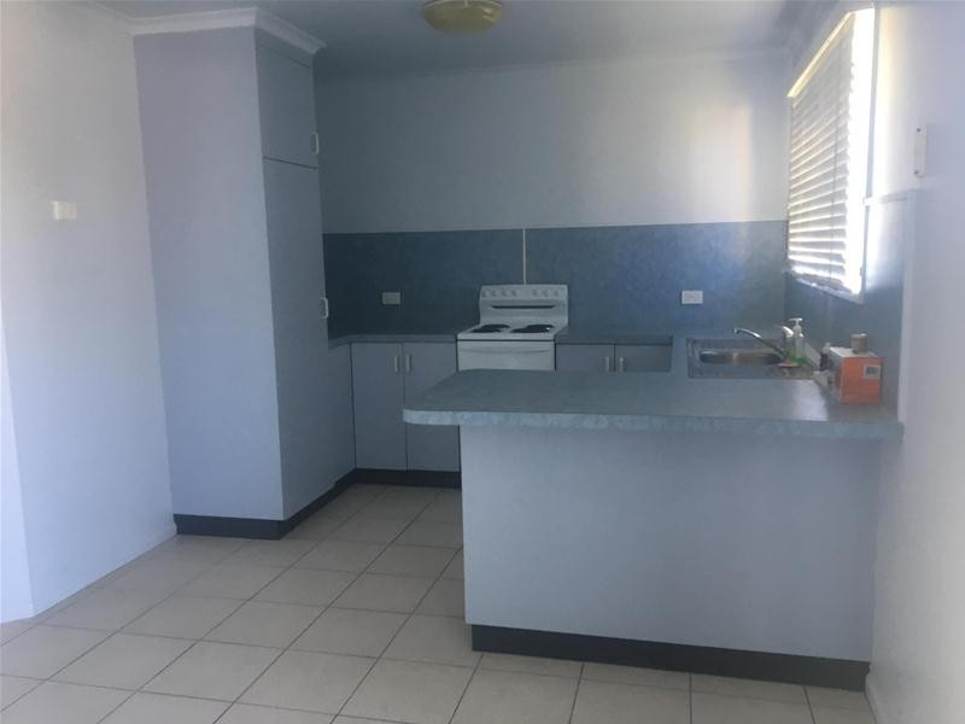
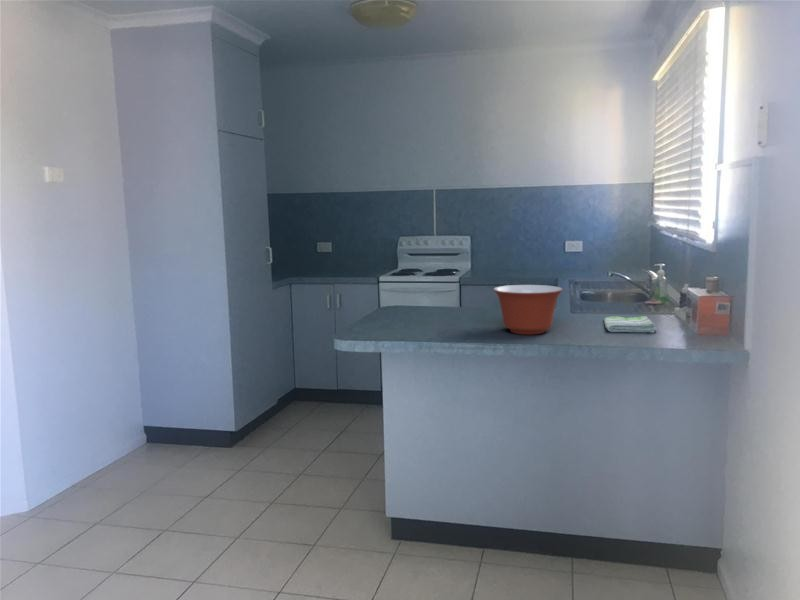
+ dish towel [603,315,658,334]
+ mixing bowl [492,284,564,335]
